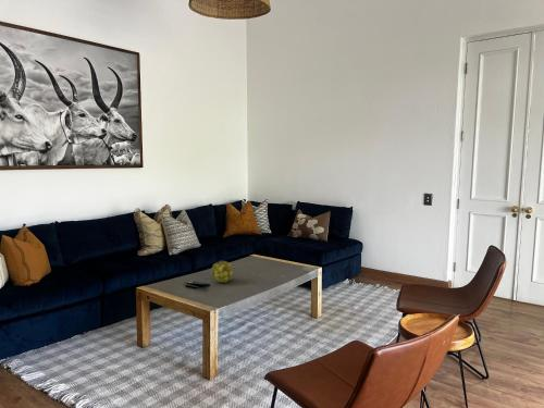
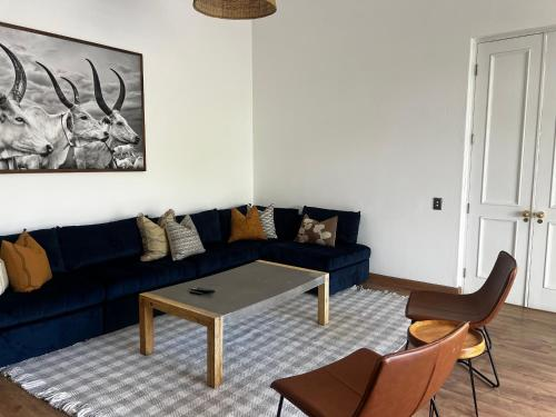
- decorative ball [211,260,234,284]
